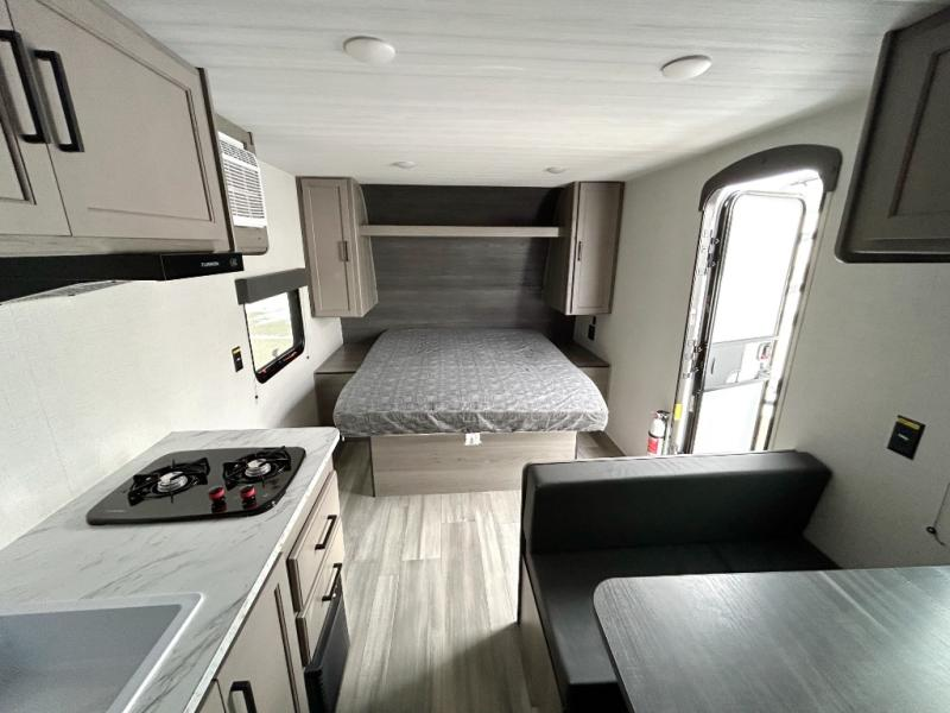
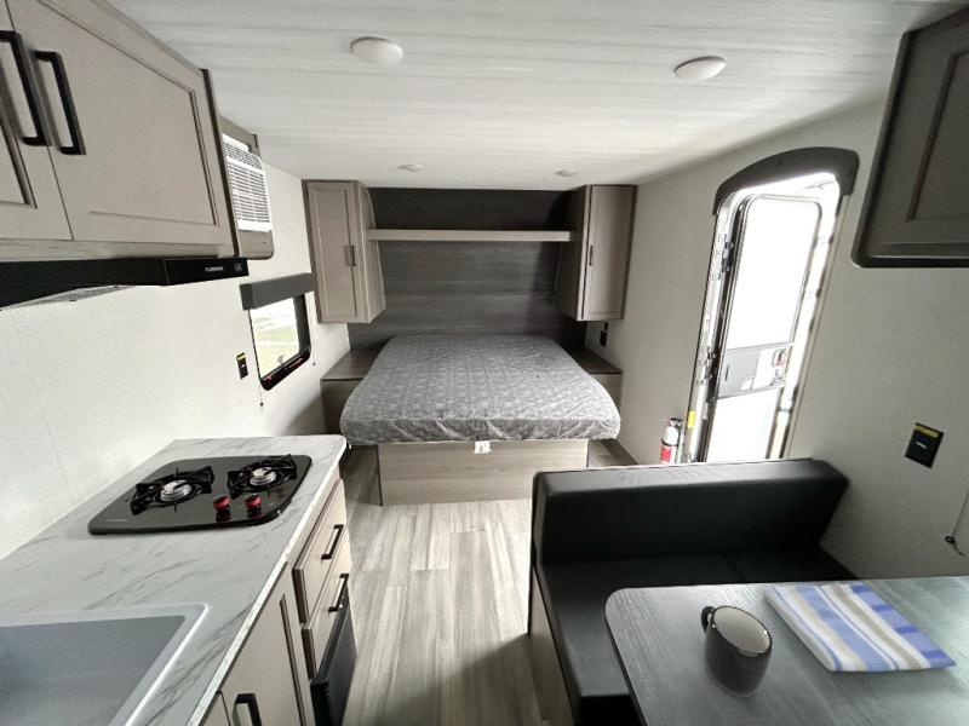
+ dish towel [759,581,958,673]
+ mug [700,604,774,698]
